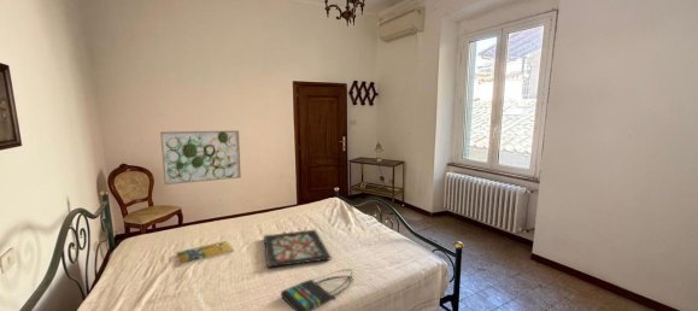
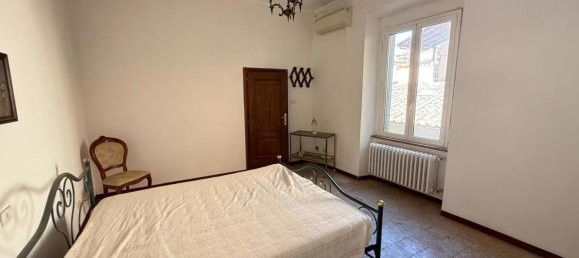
- decorative tray [263,229,333,269]
- wall art [159,129,242,186]
- booklet [176,240,235,266]
- tote bag [280,268,353,311]
